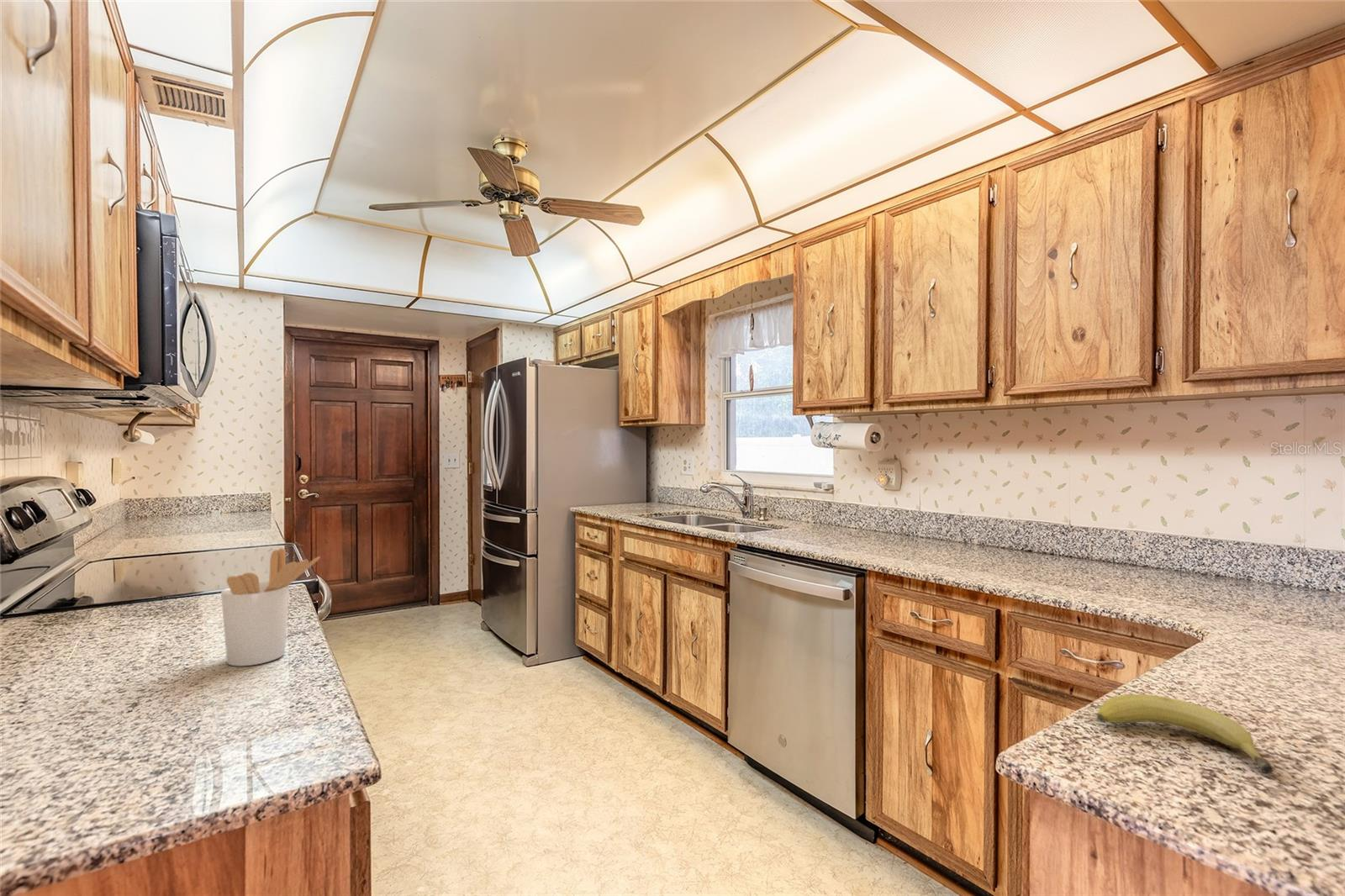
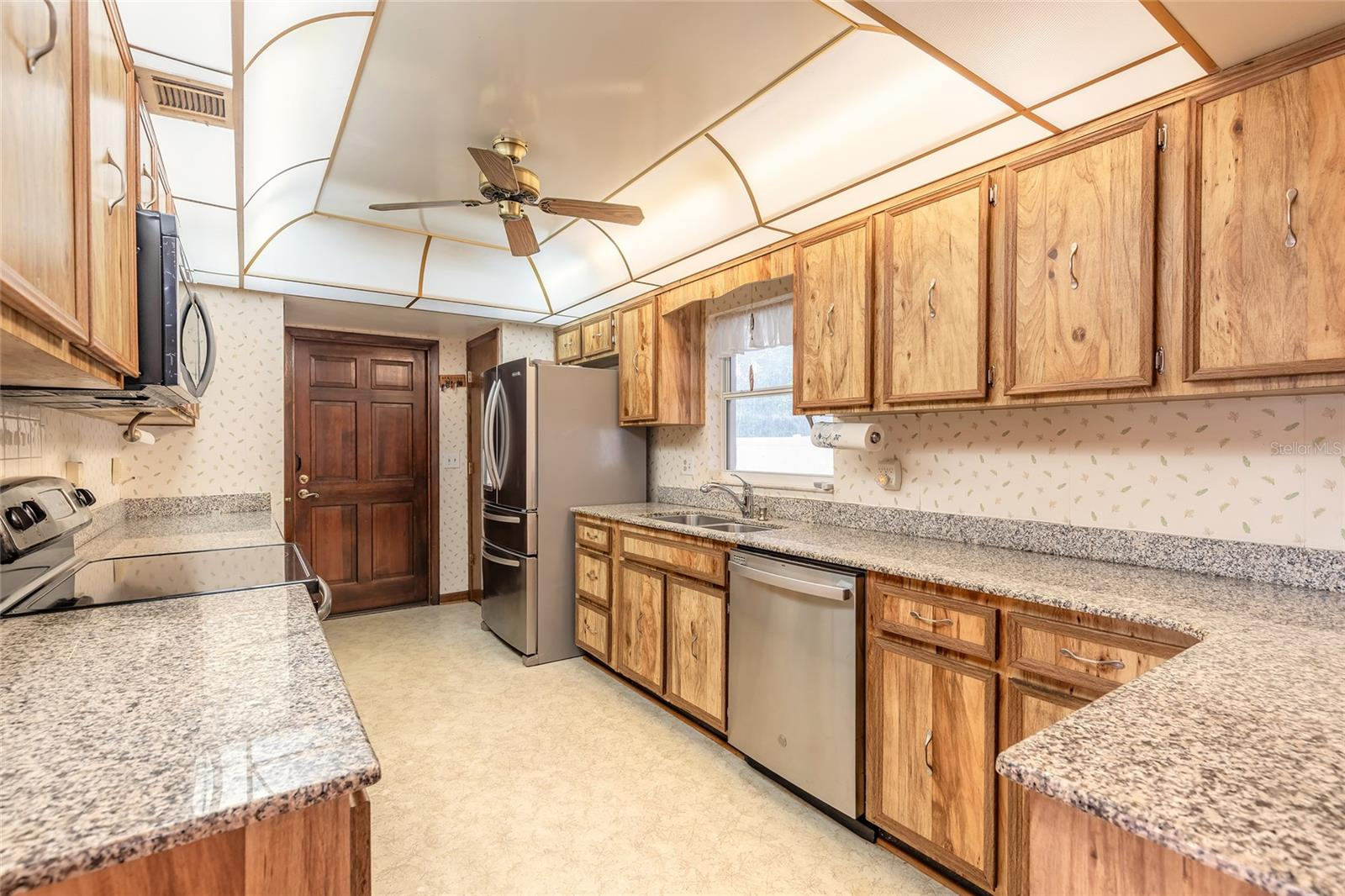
- fruit [1096,693,1275,775]
- utensil holder [220,547,321,667]
